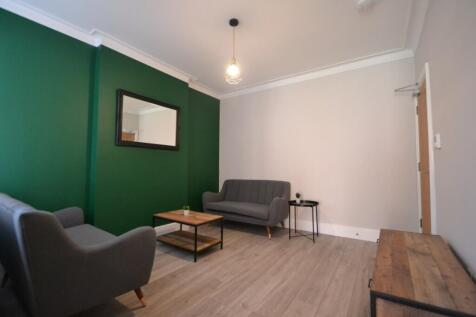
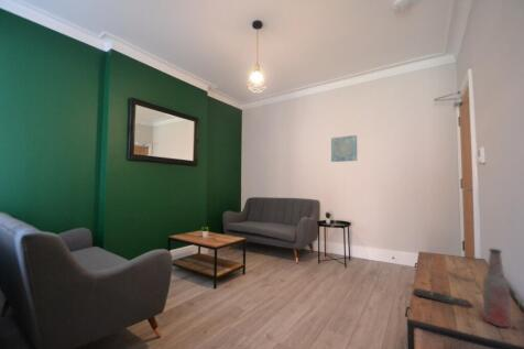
+ remote control [413,287,472,309]
+ wall art [330,134,358,163]
+ bottle [482,248,512,328]
